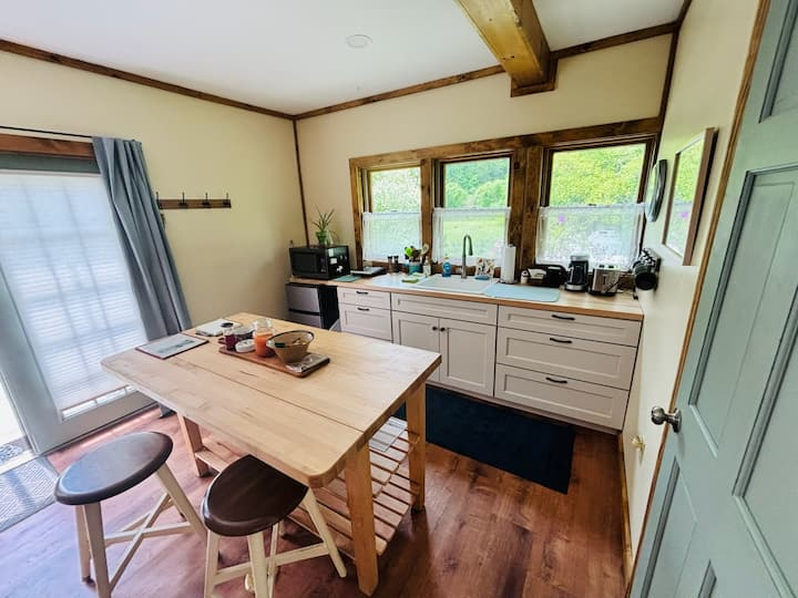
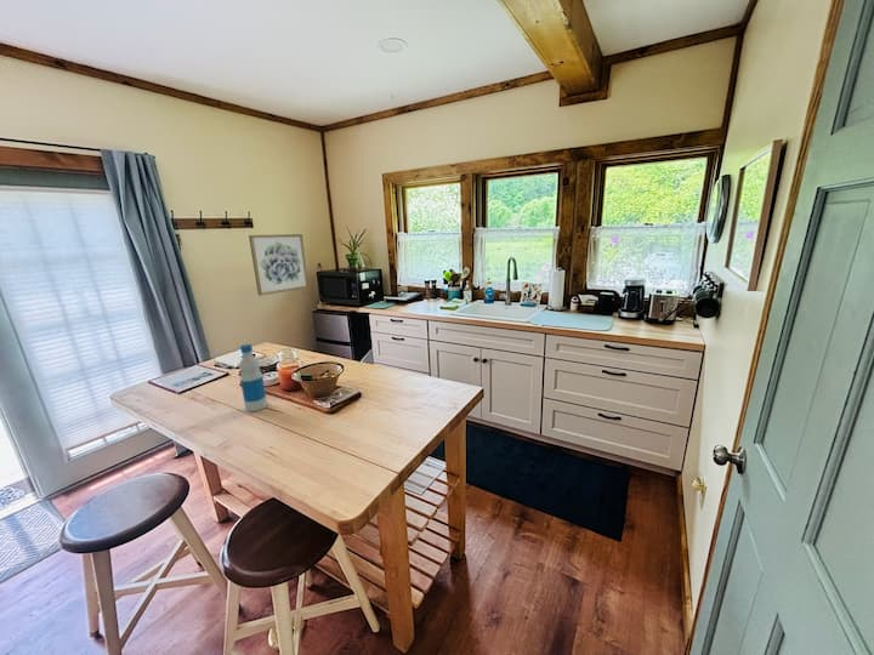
+ bottle [238,343,268,412]
+ wall art [248,233,310,297]
